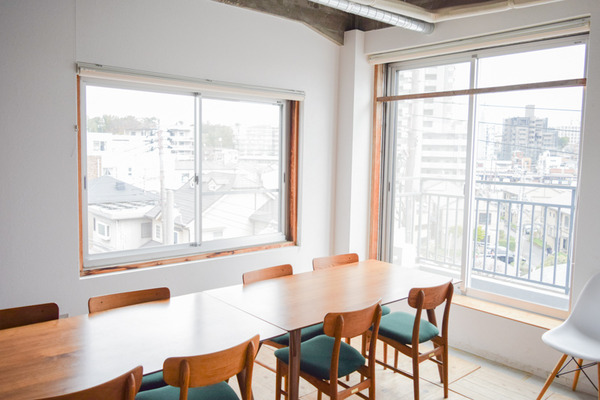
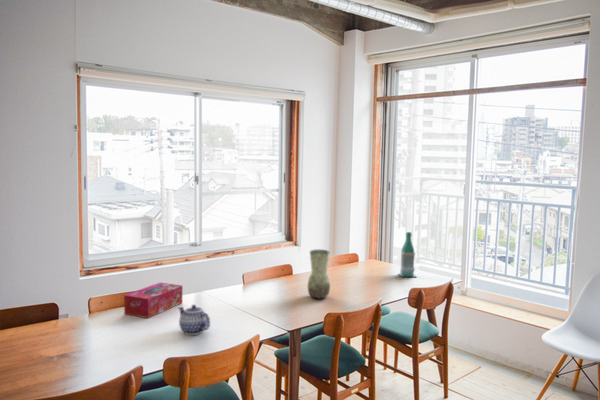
+ teapot [177,304,211,336]
+ tissue box [123,281,183,319]
+ vase [306,249,331,300]
+ bottle [398,231,418,278]
